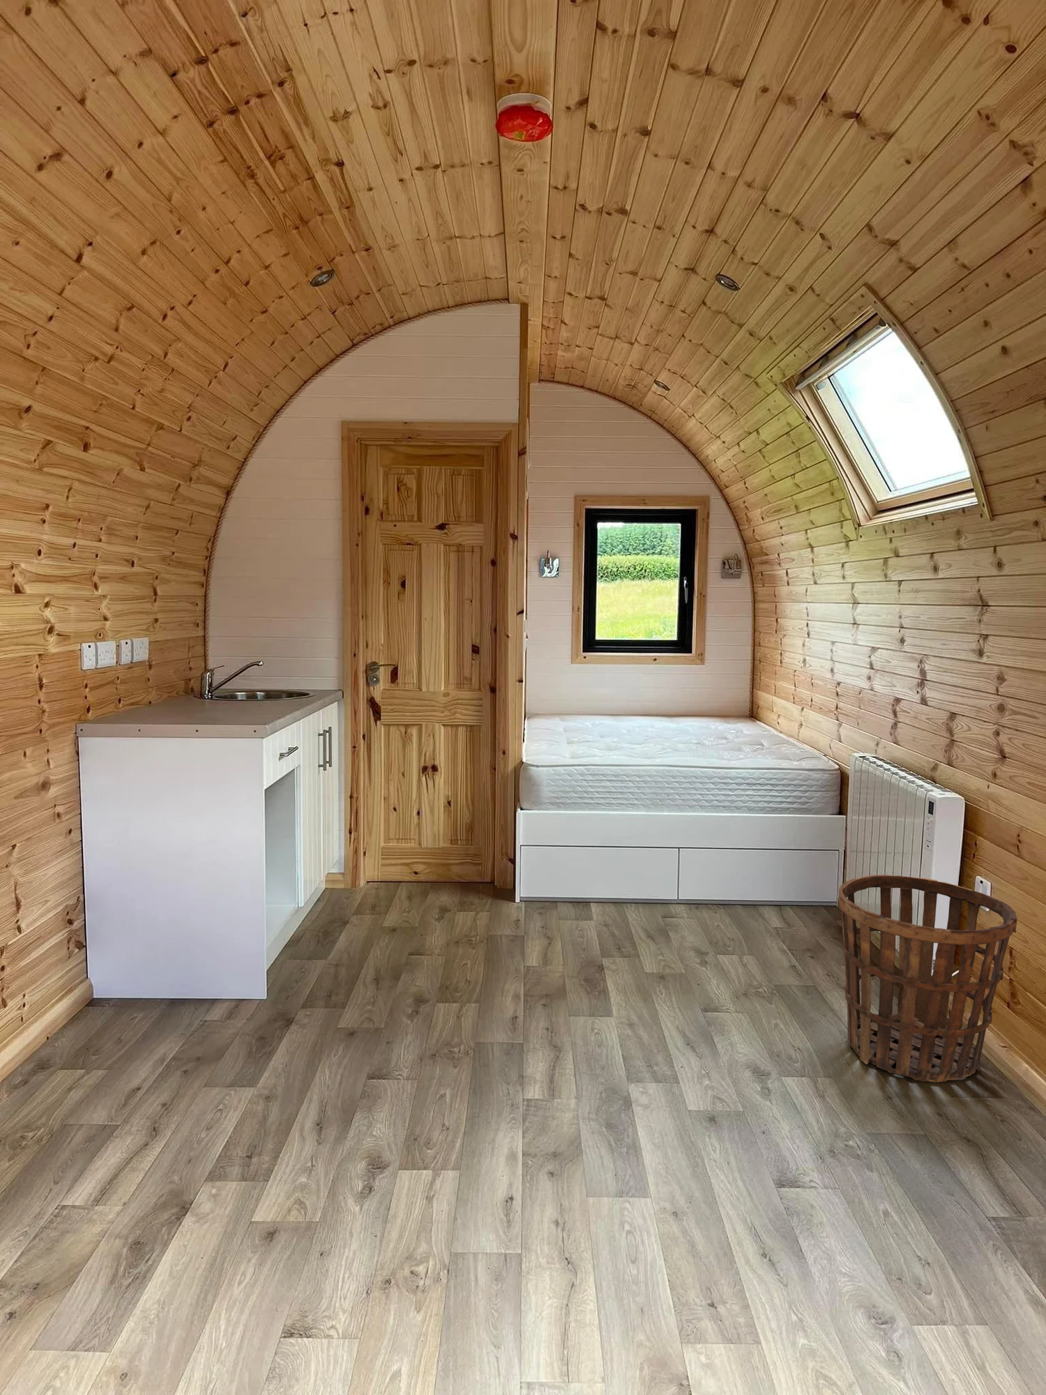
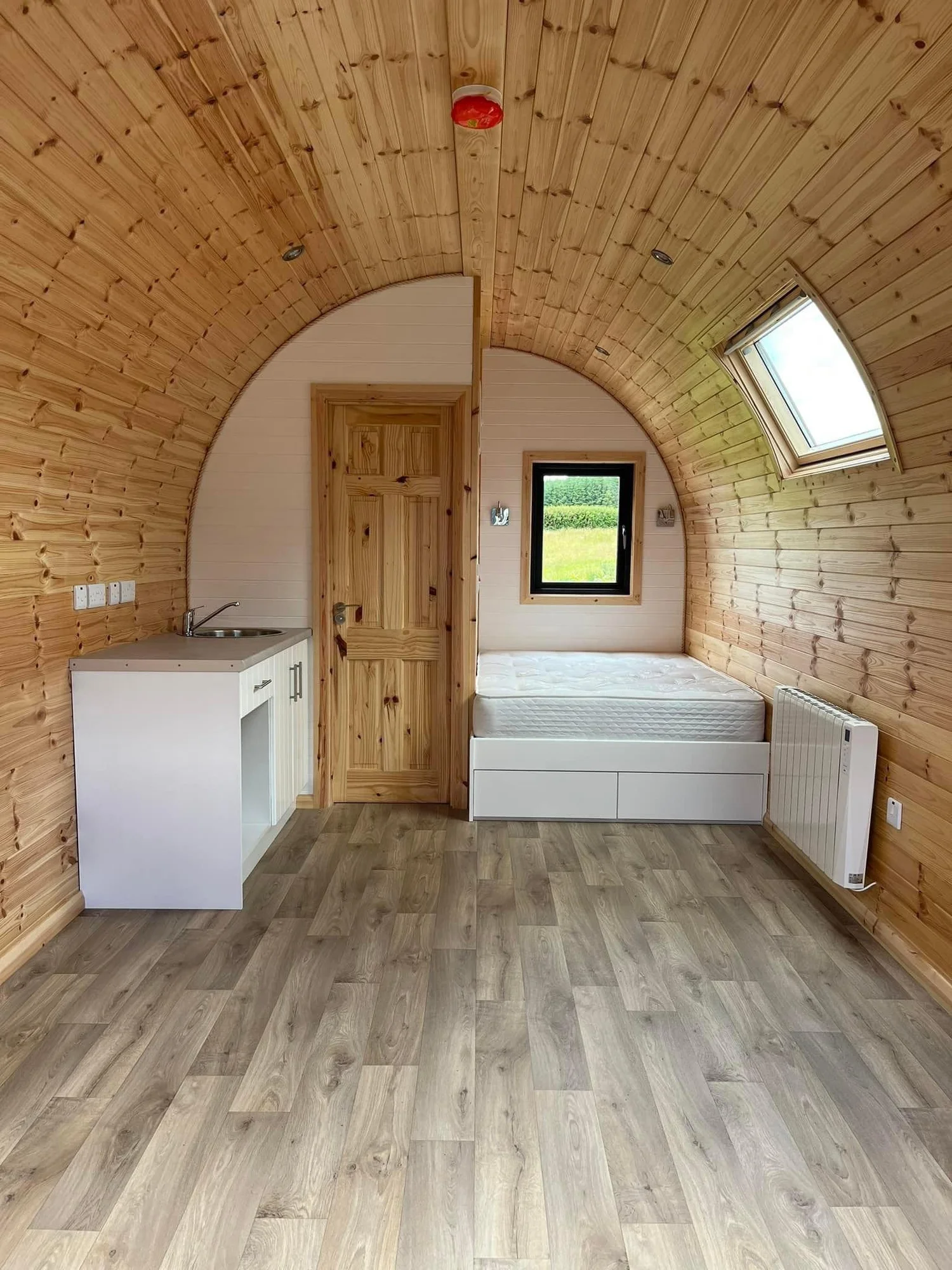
- basket [838,874,1019,1083]
